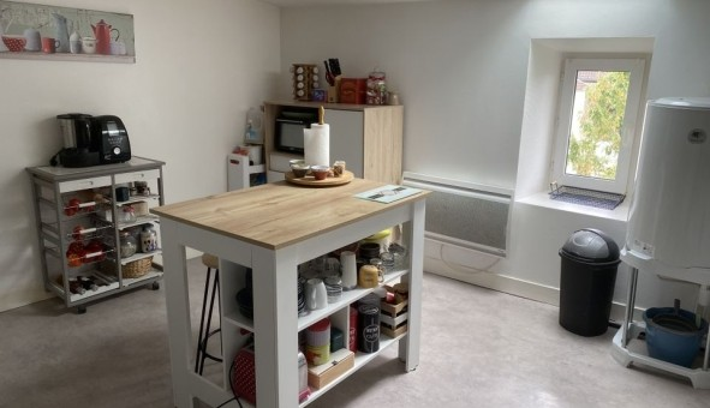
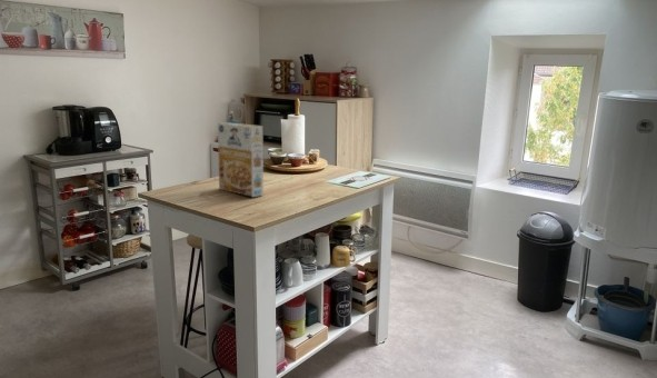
+ cereal box [217,121,265,198]
